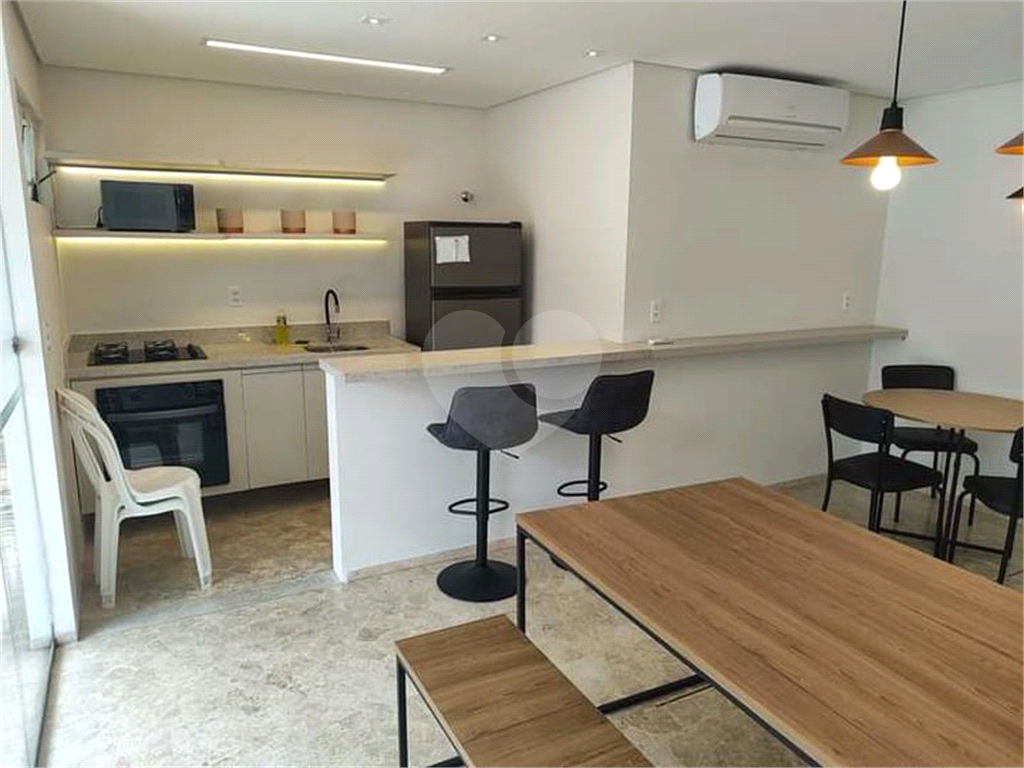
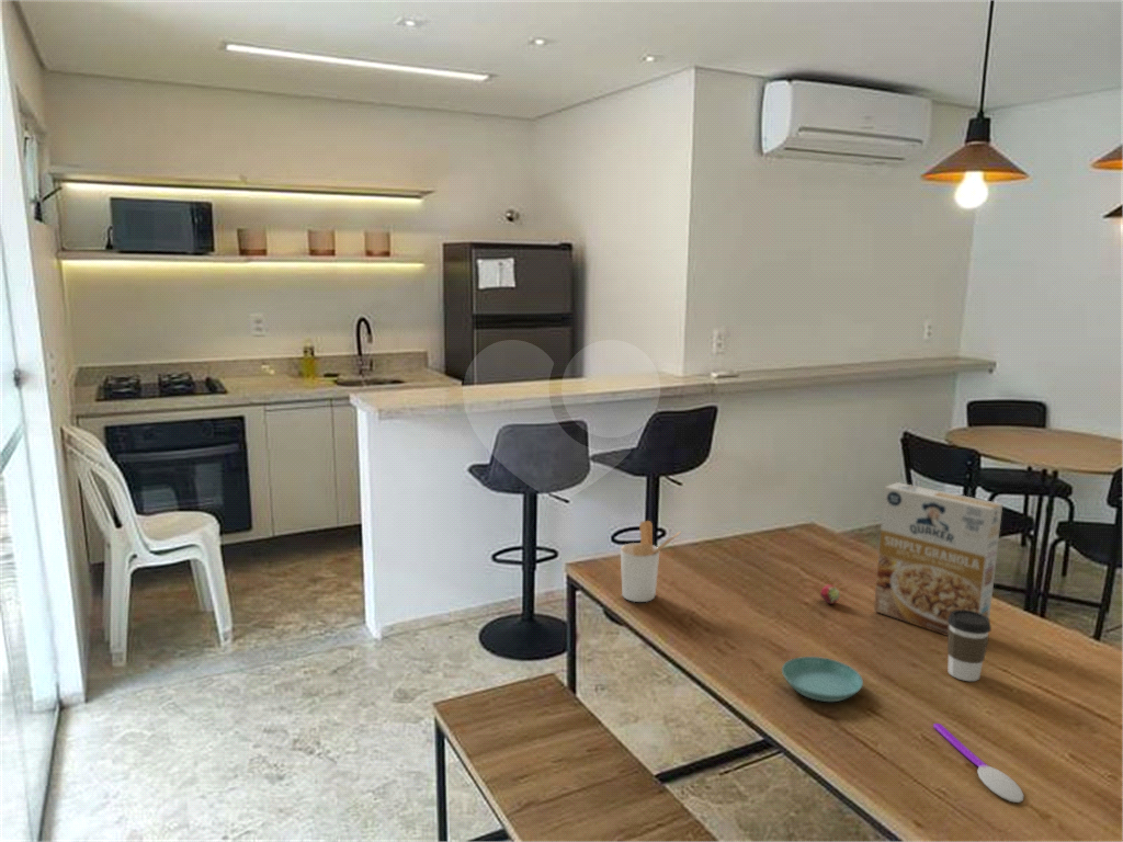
+ fruit [819,583,841,604]
+ saucer [781,656,864,703]
+ coffee cup [946,610,992,682]
+ utensil holder [620,520,682,603]
+ cereal box [873,481,1003,637]
+ spoon [932,722,1024,804]
